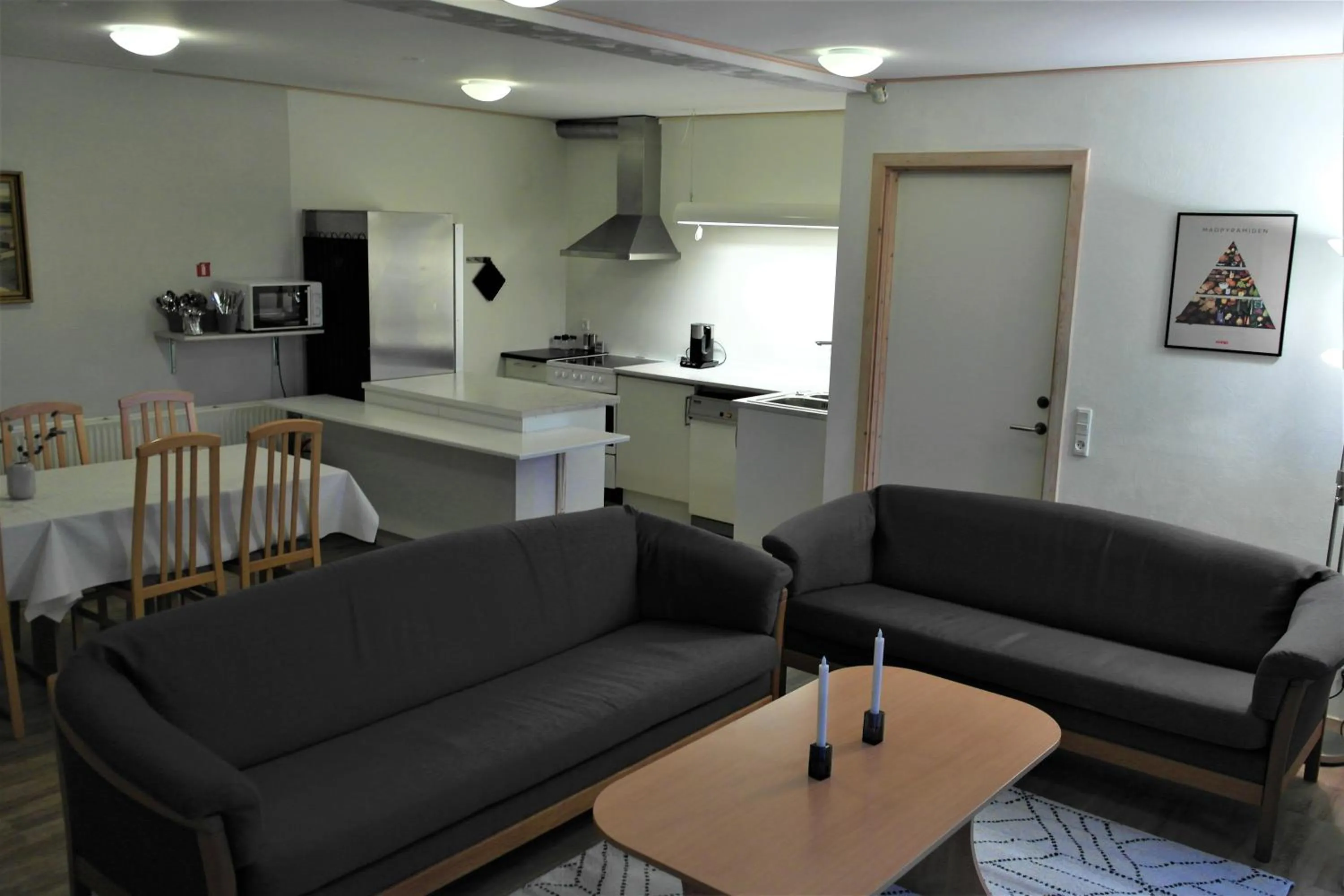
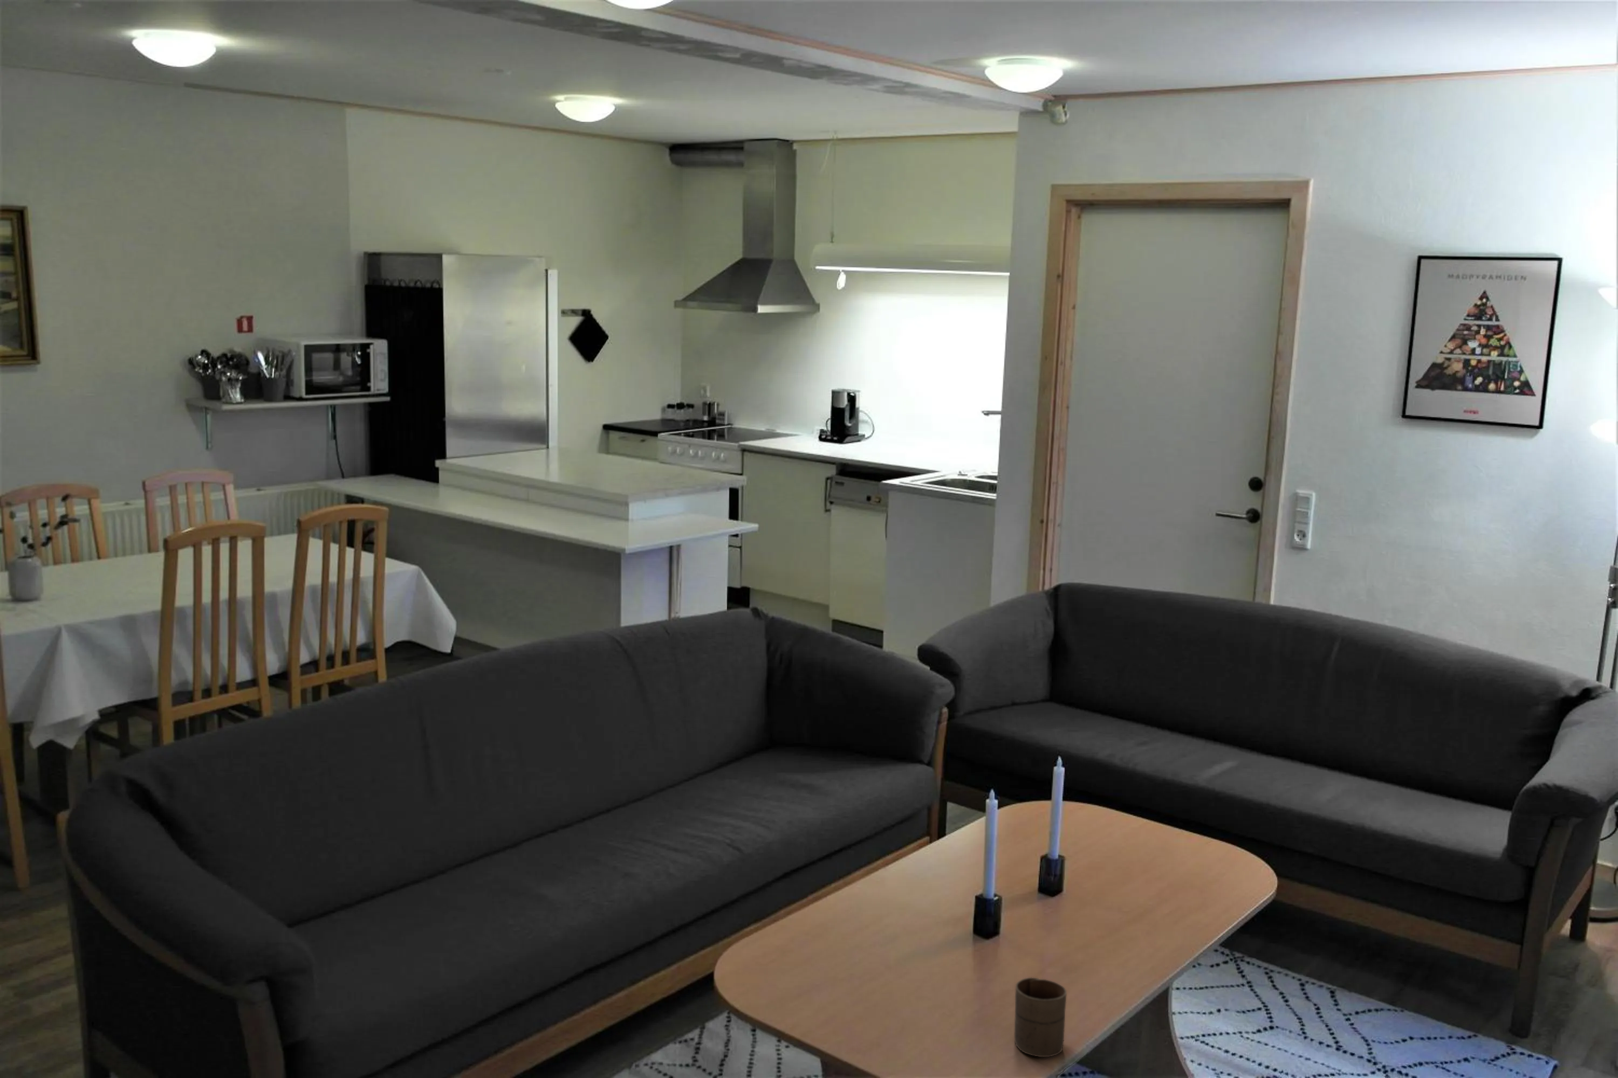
+ cup [1014,977,1068,1058]
